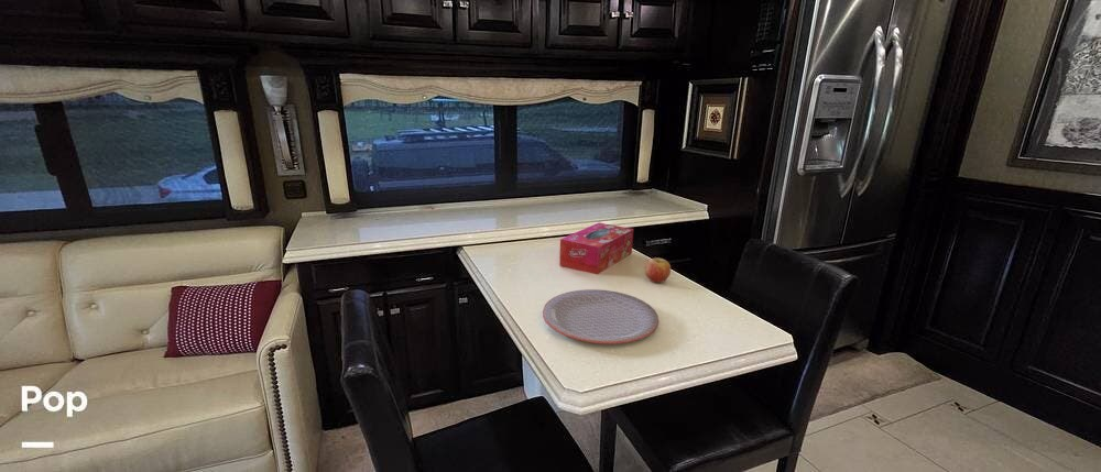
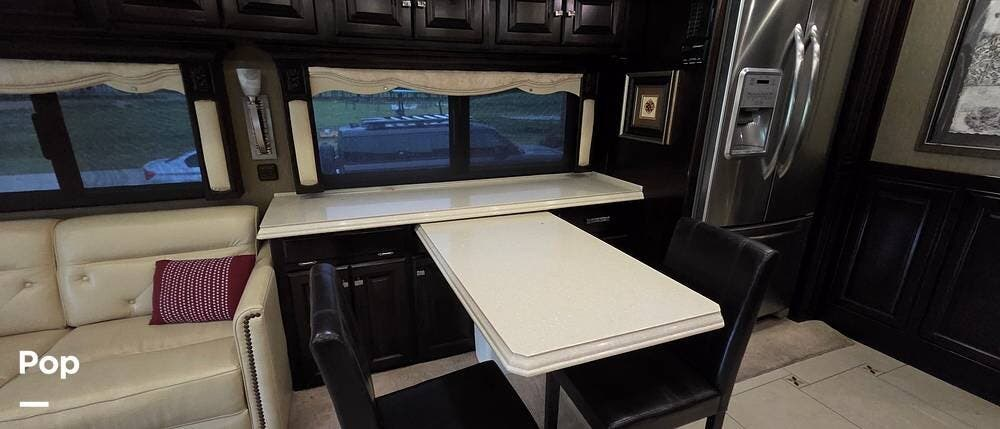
- tissue box [558,222,634,275]
- plate [542,288,659,345]
- fruit [644,256,672,284]
